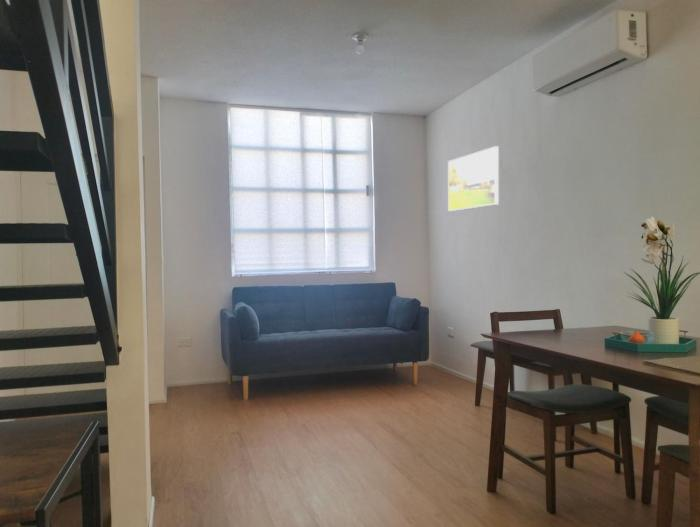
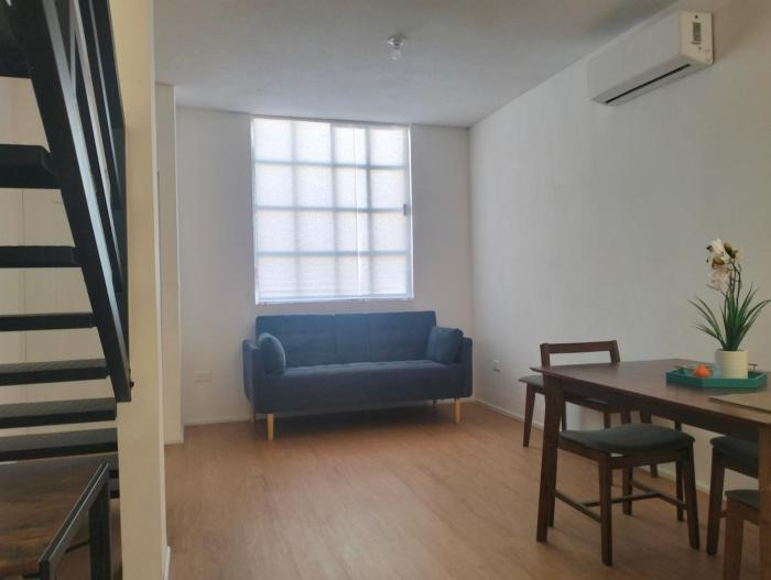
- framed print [447,145,500,212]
